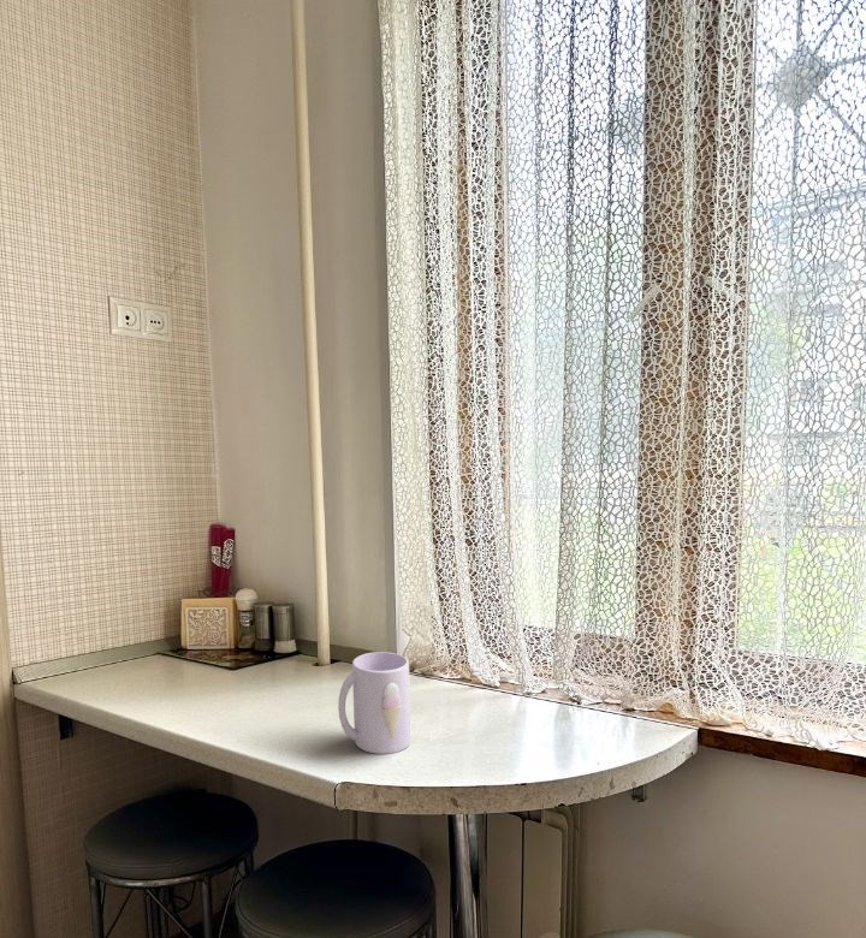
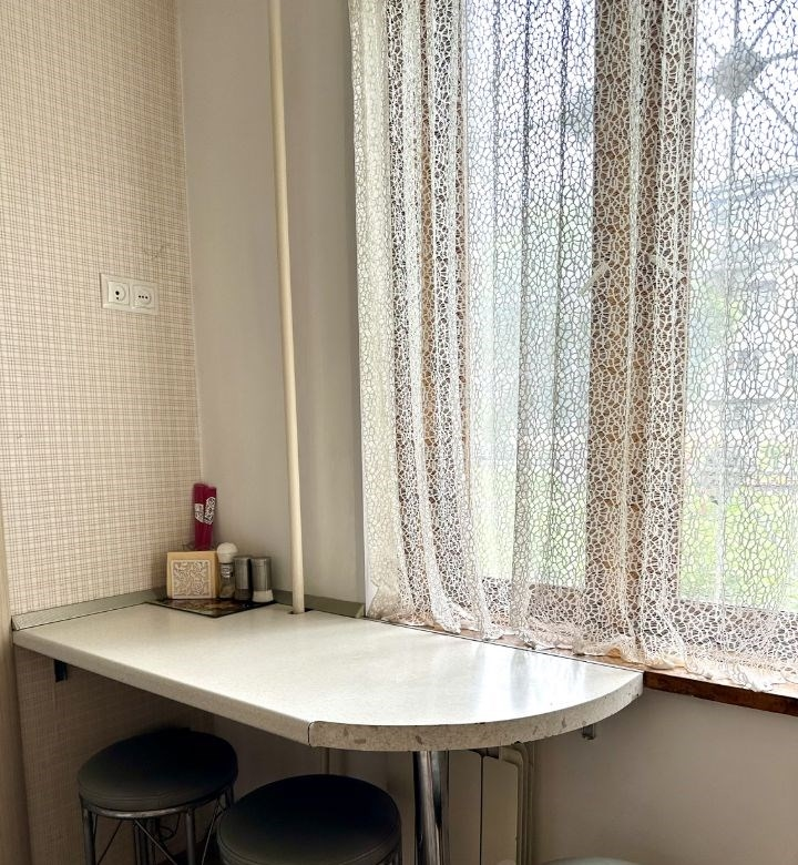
- mug [337,651,413,755]
